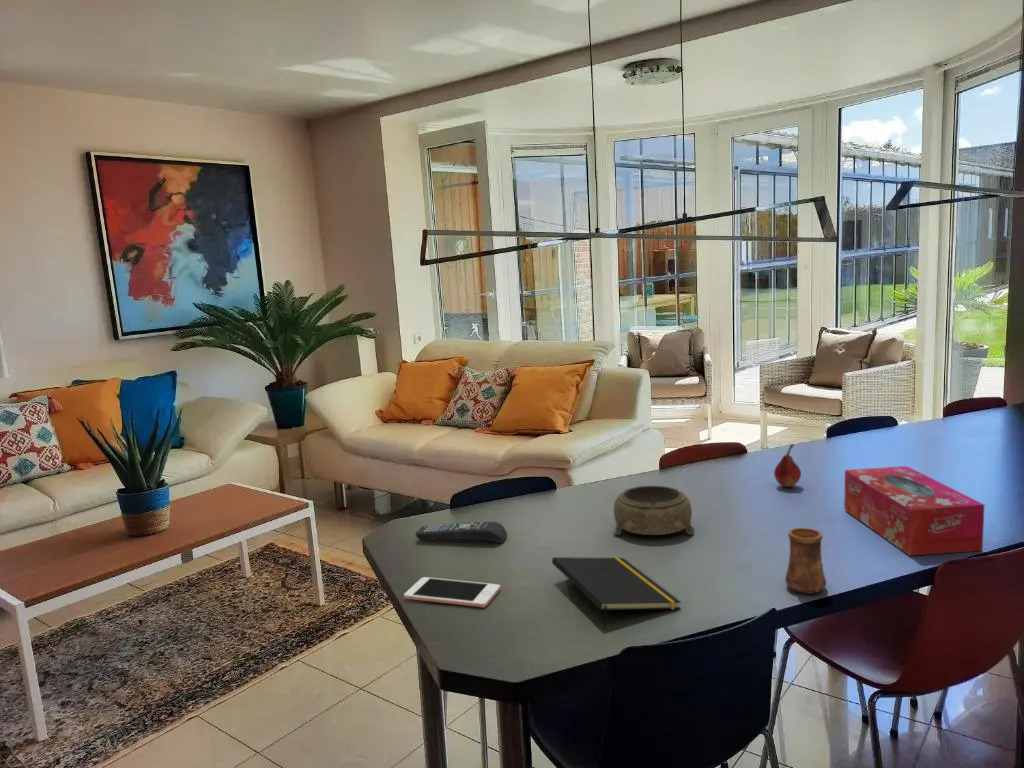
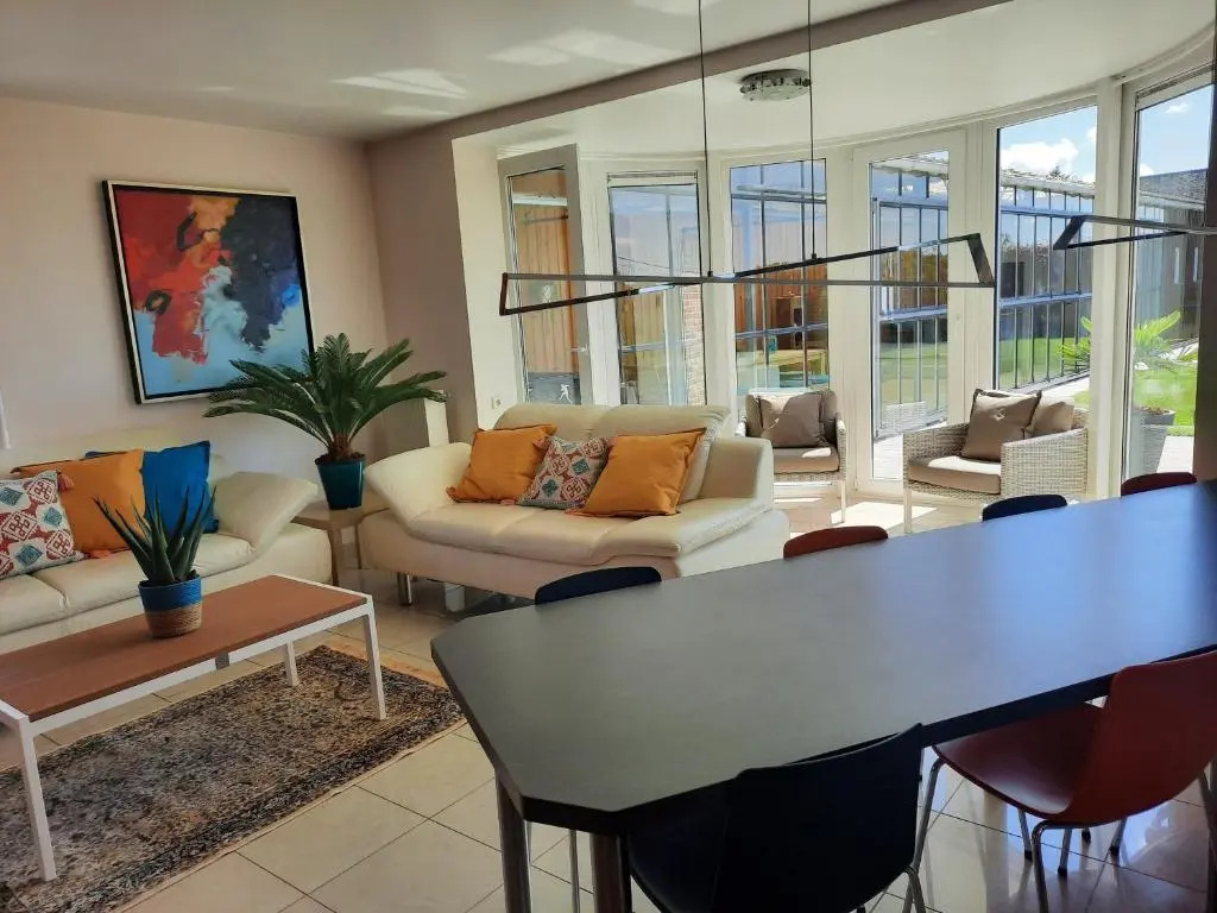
- notepad [551,556,682,630]
- decorative bowl [613,485,695,536]
- cup [784,527,827,595]
- cell phone [403,576,501,608]
- remote control [414,521,508,544]
- fruit [773,443,802,488]
- tissue box [843,465,985,557]
